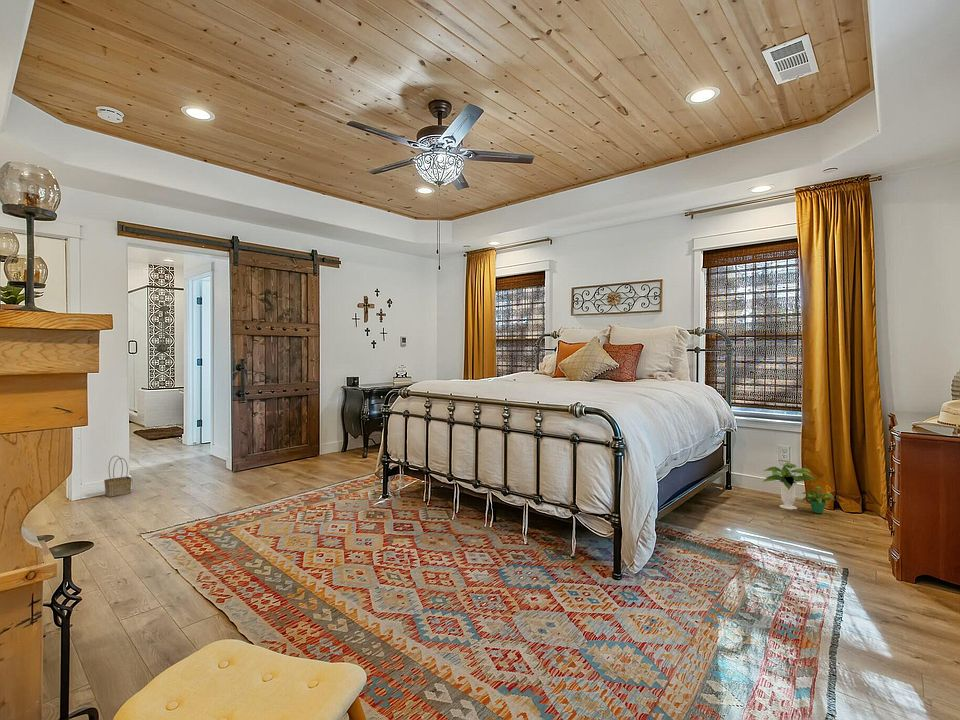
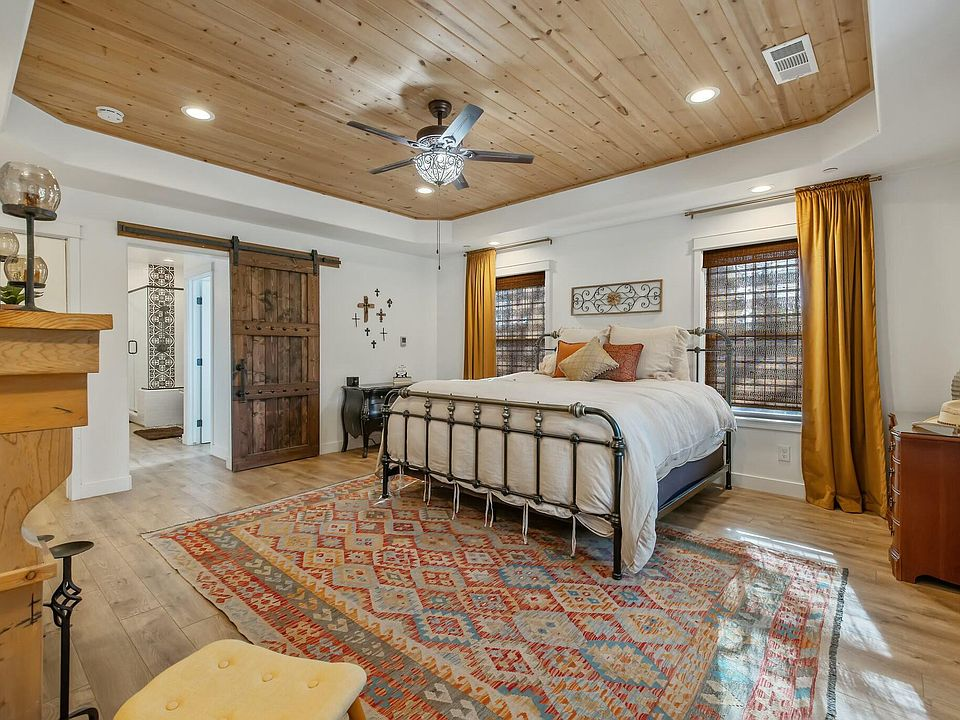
- potted plant [762,461,836,514]
- basket [103,455,133,498]
